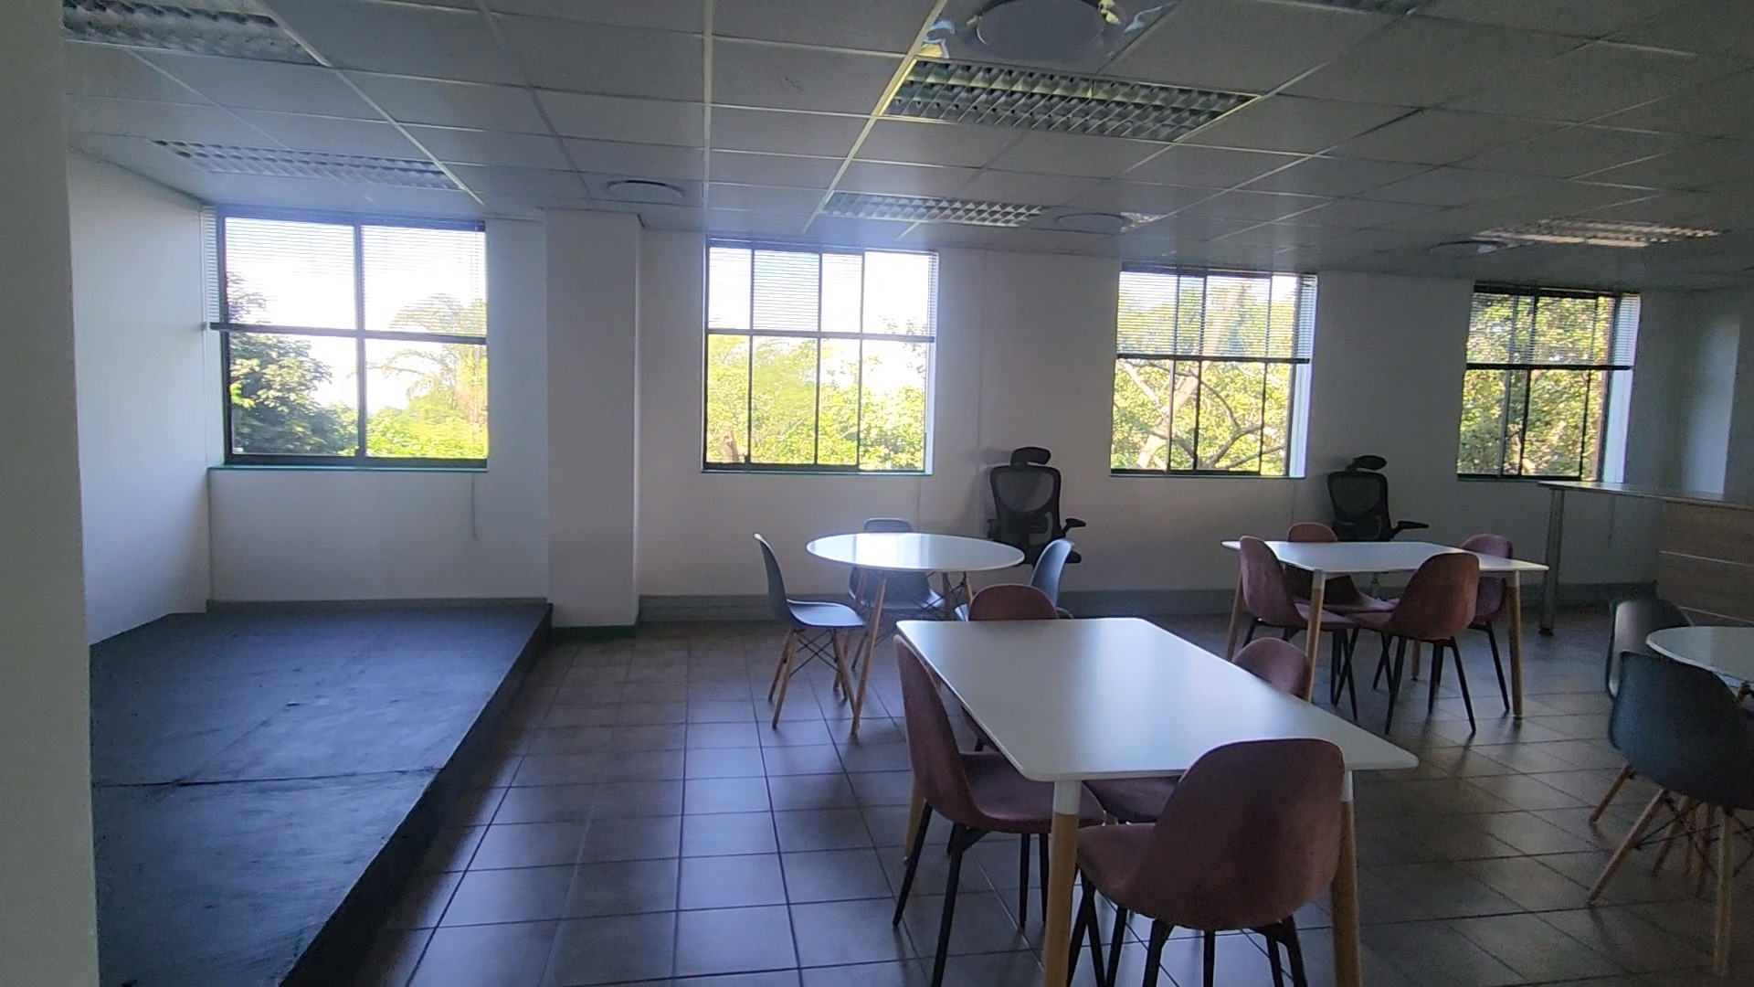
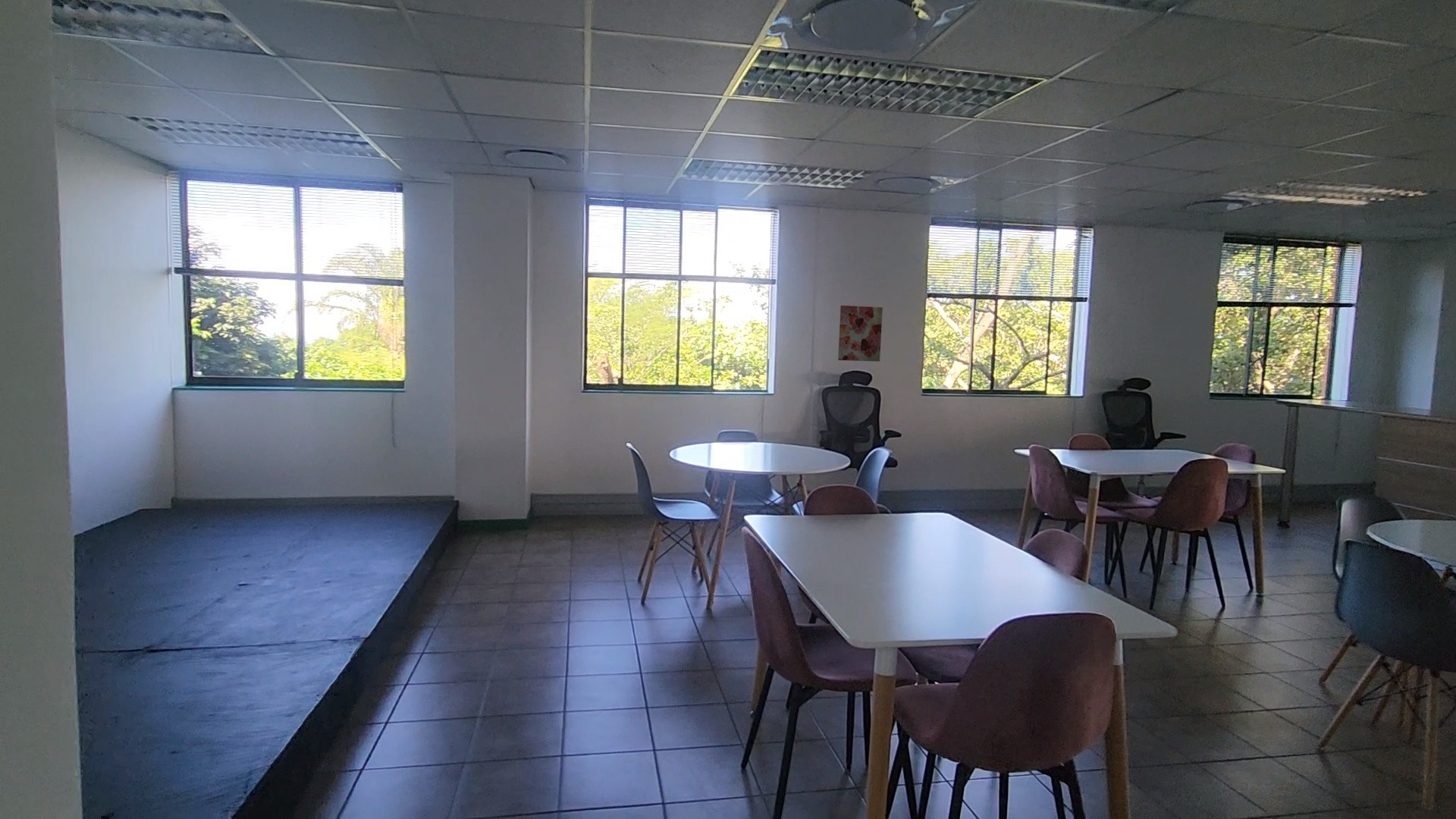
+ wall art [837,305,883,362]
